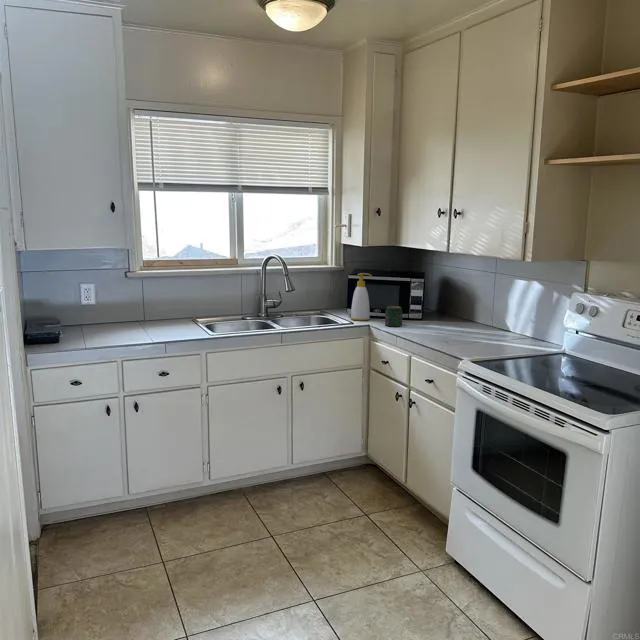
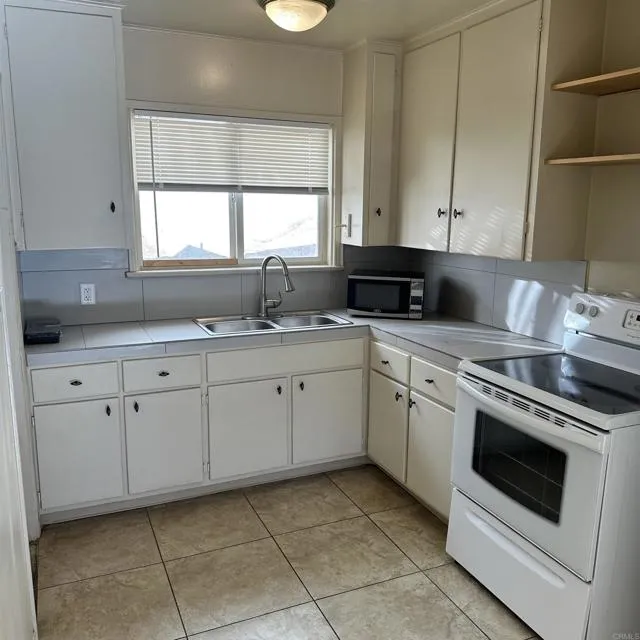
- jar [384,305,403,328]
- soap bottle [350,272,373,322]
